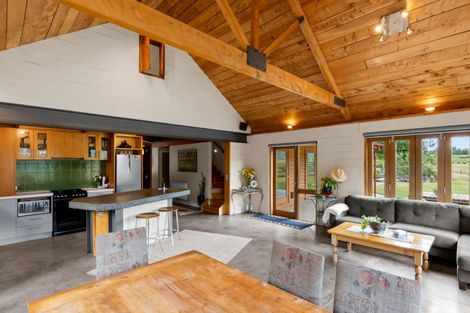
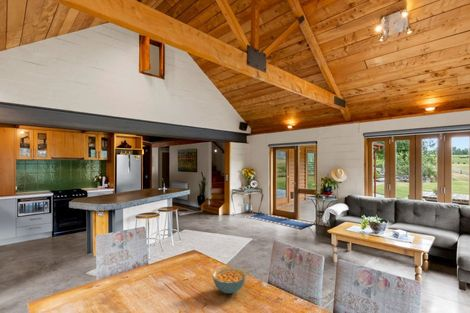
+ cereal bowl [211,266,247,295]
